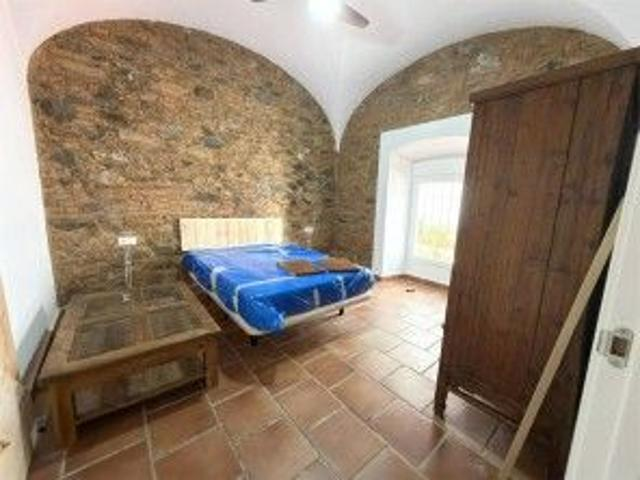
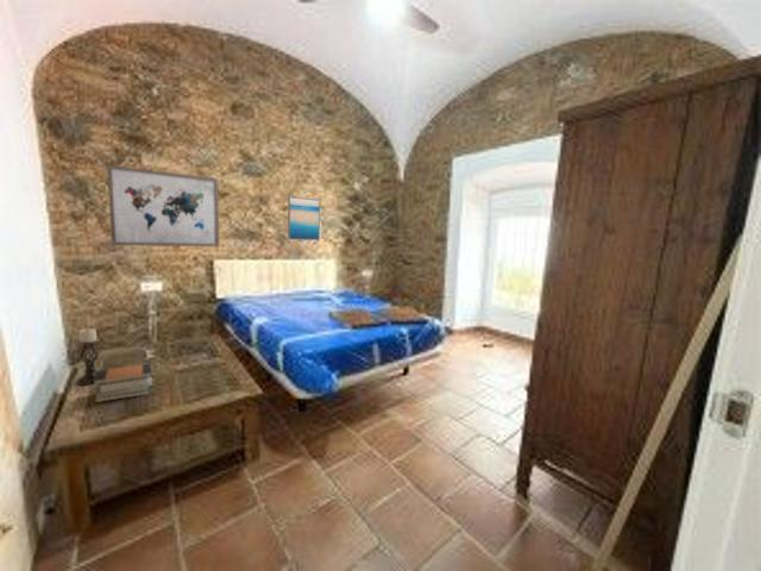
+ wall art [287,195,321,241]
+ book stack [92,363,153,403]
+ wall art [106,164,220,247]
+ candle holder [74,327,102,387]
